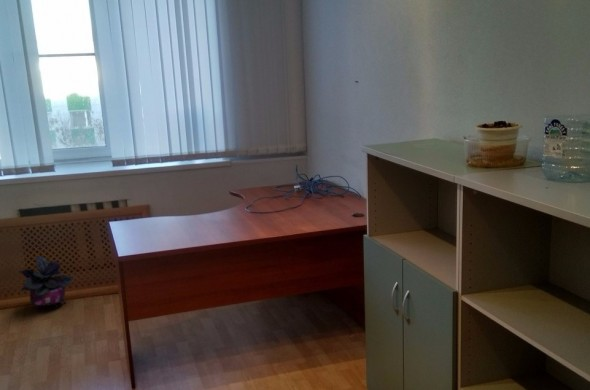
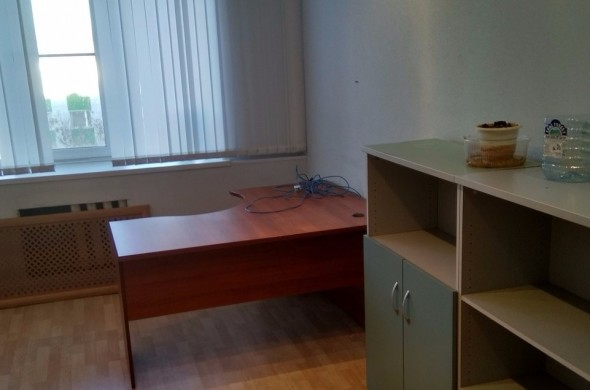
- potted plant [17,255,73,311]
